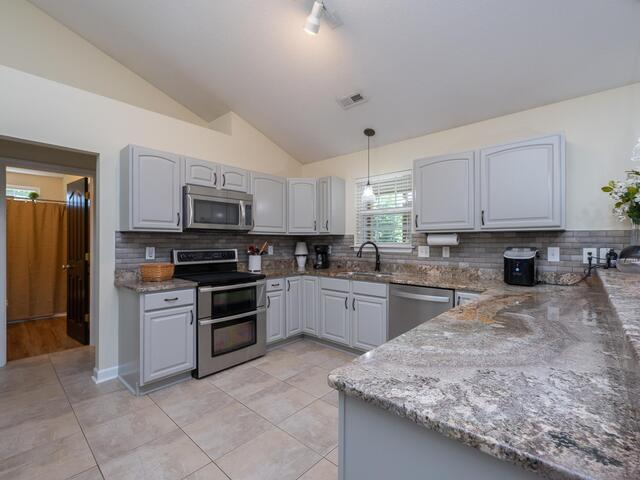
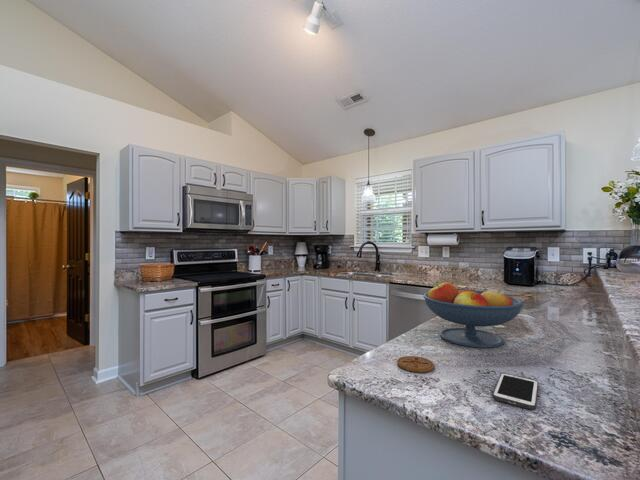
+ cell phone [492,372,539,411]
+ coaster [396,355,435,373]
+ fruit bowl [422,282,525,349]
